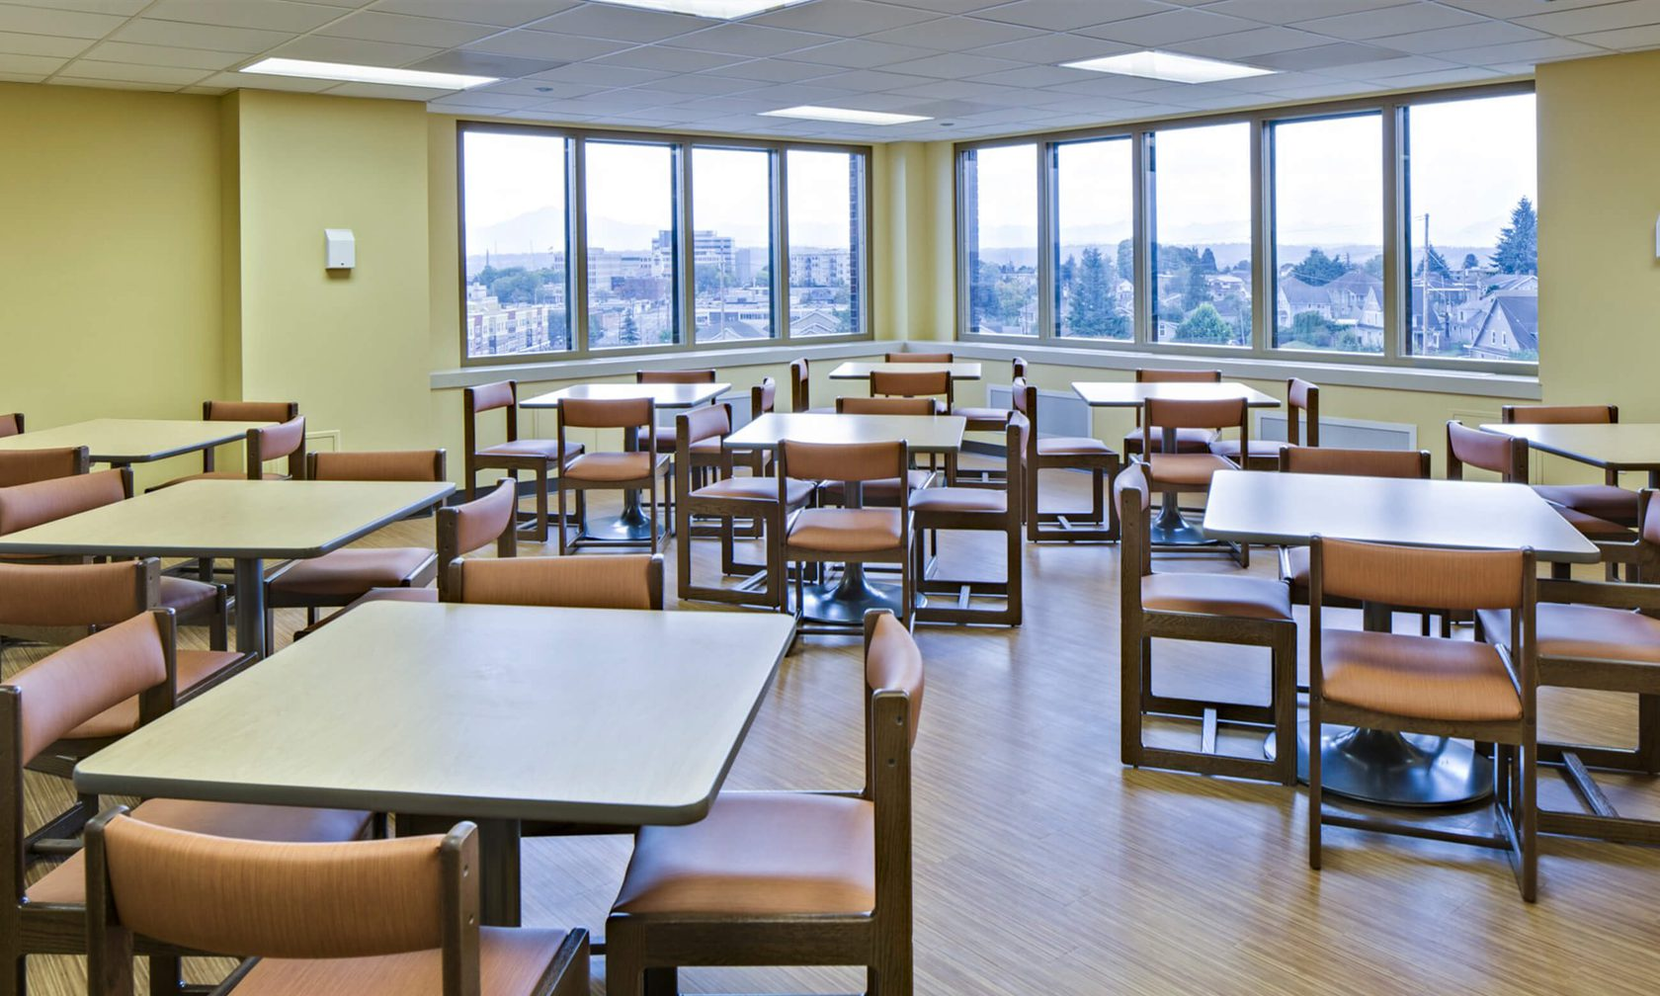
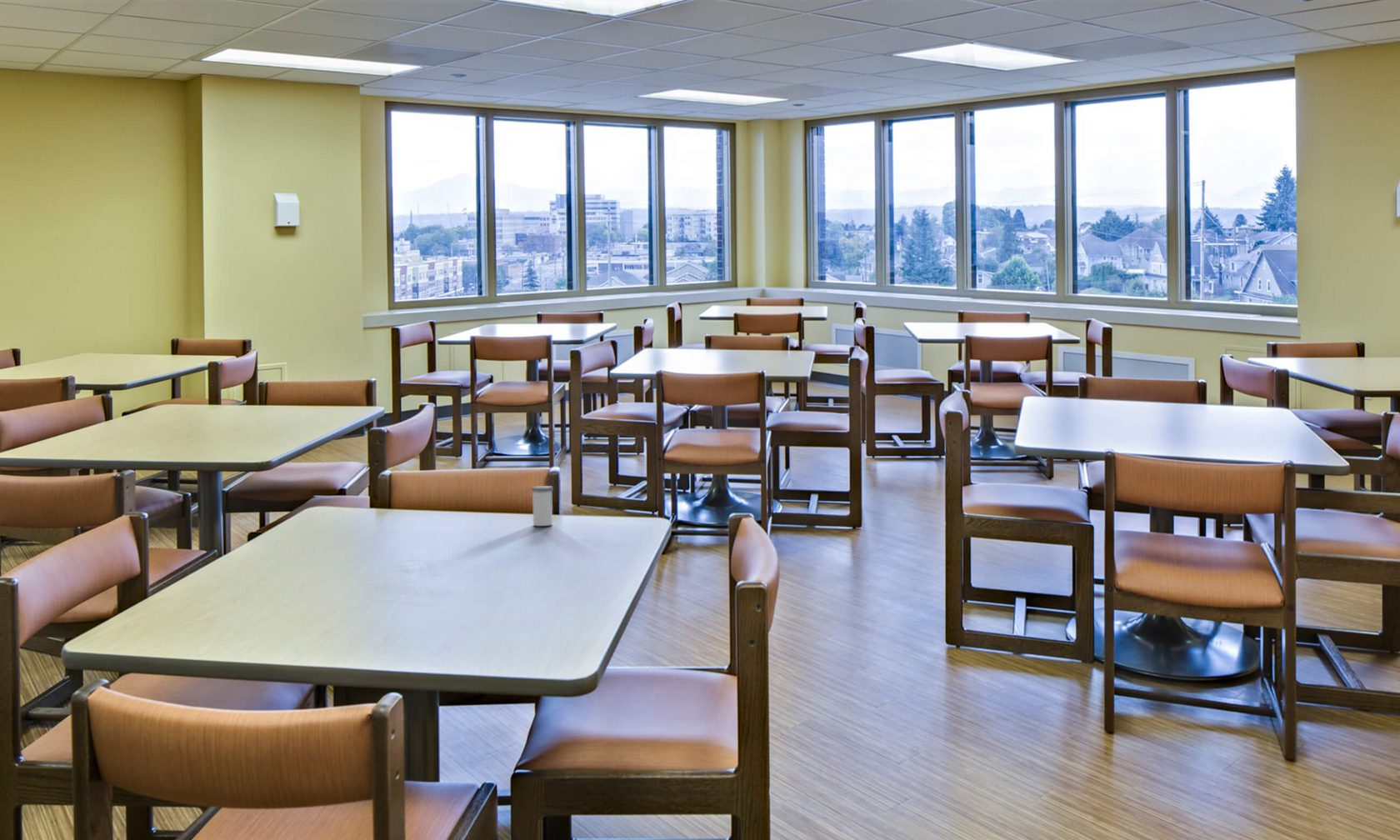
+ salt shaker [531,485,553,527]
